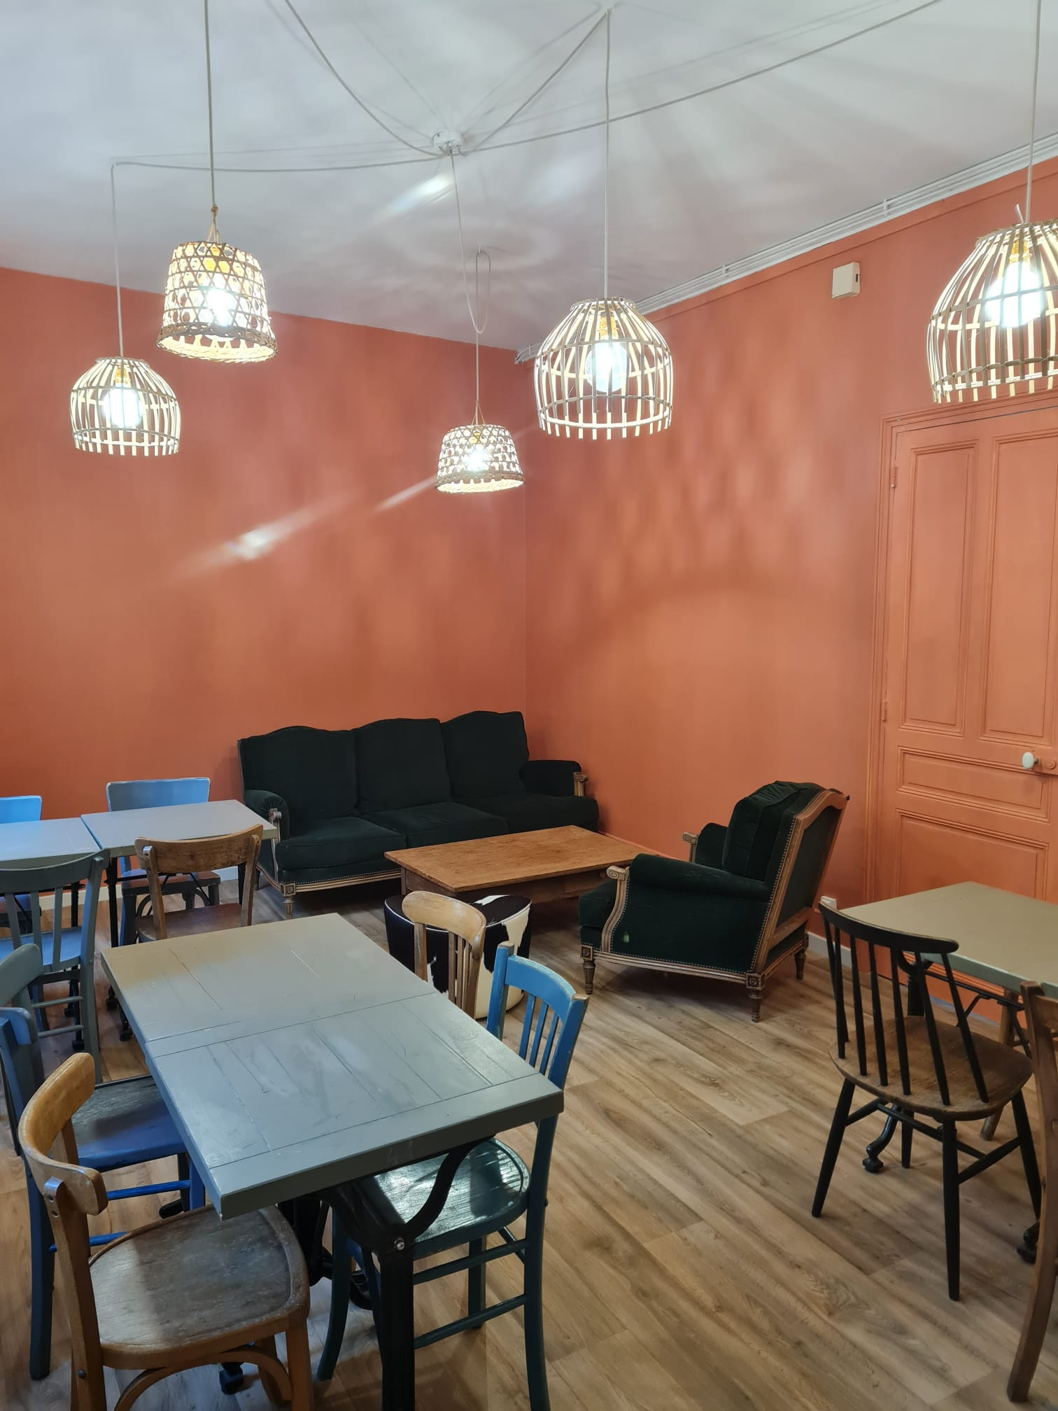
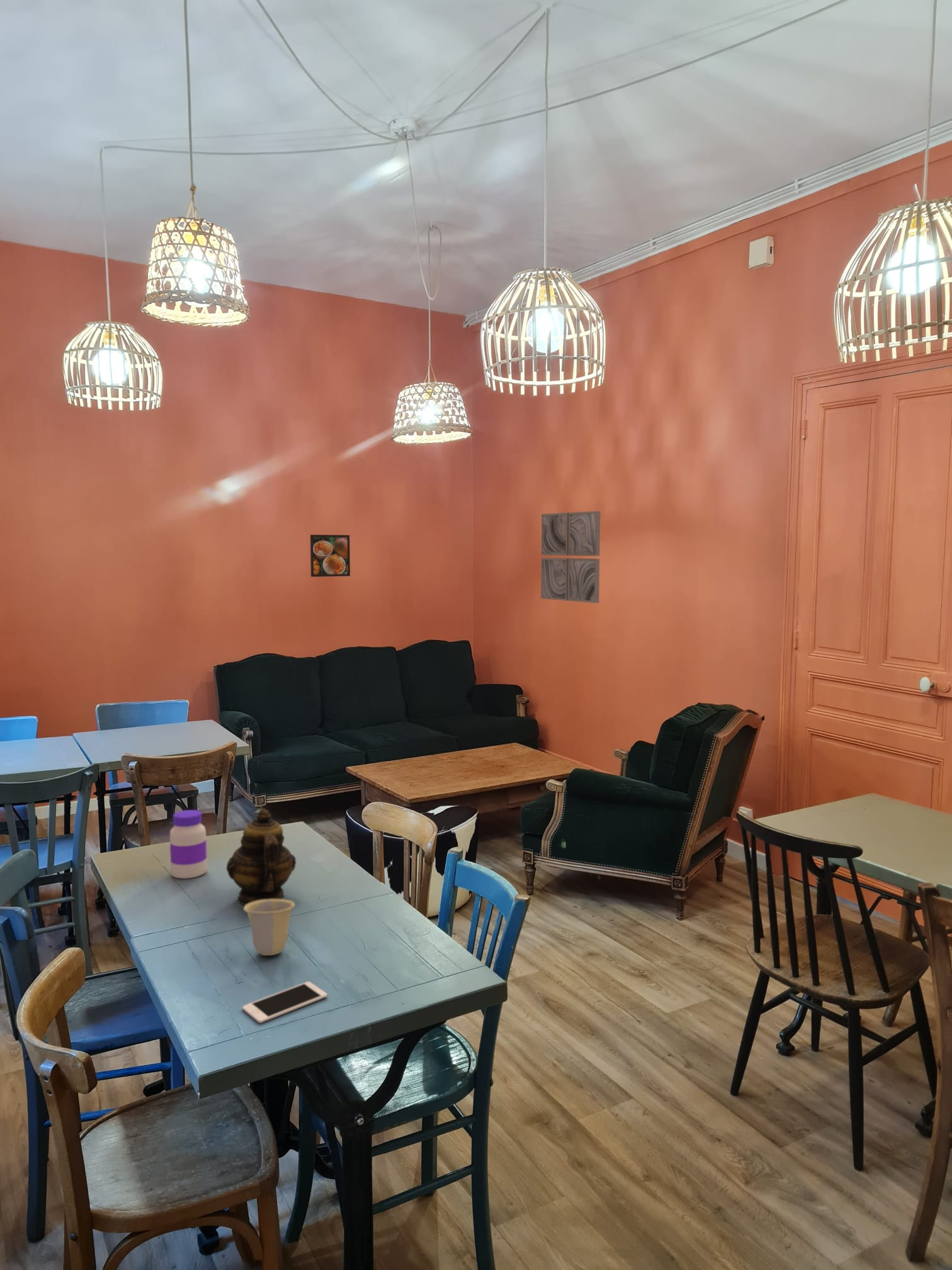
+ cup [243,898,296,956]
+ cell phone [242,981,328,1024]
+ jar [169,809,208,879]
+ teapot [225,808,297,906]
+ wall art [540,510,601,604]
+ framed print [310,534,351,578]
